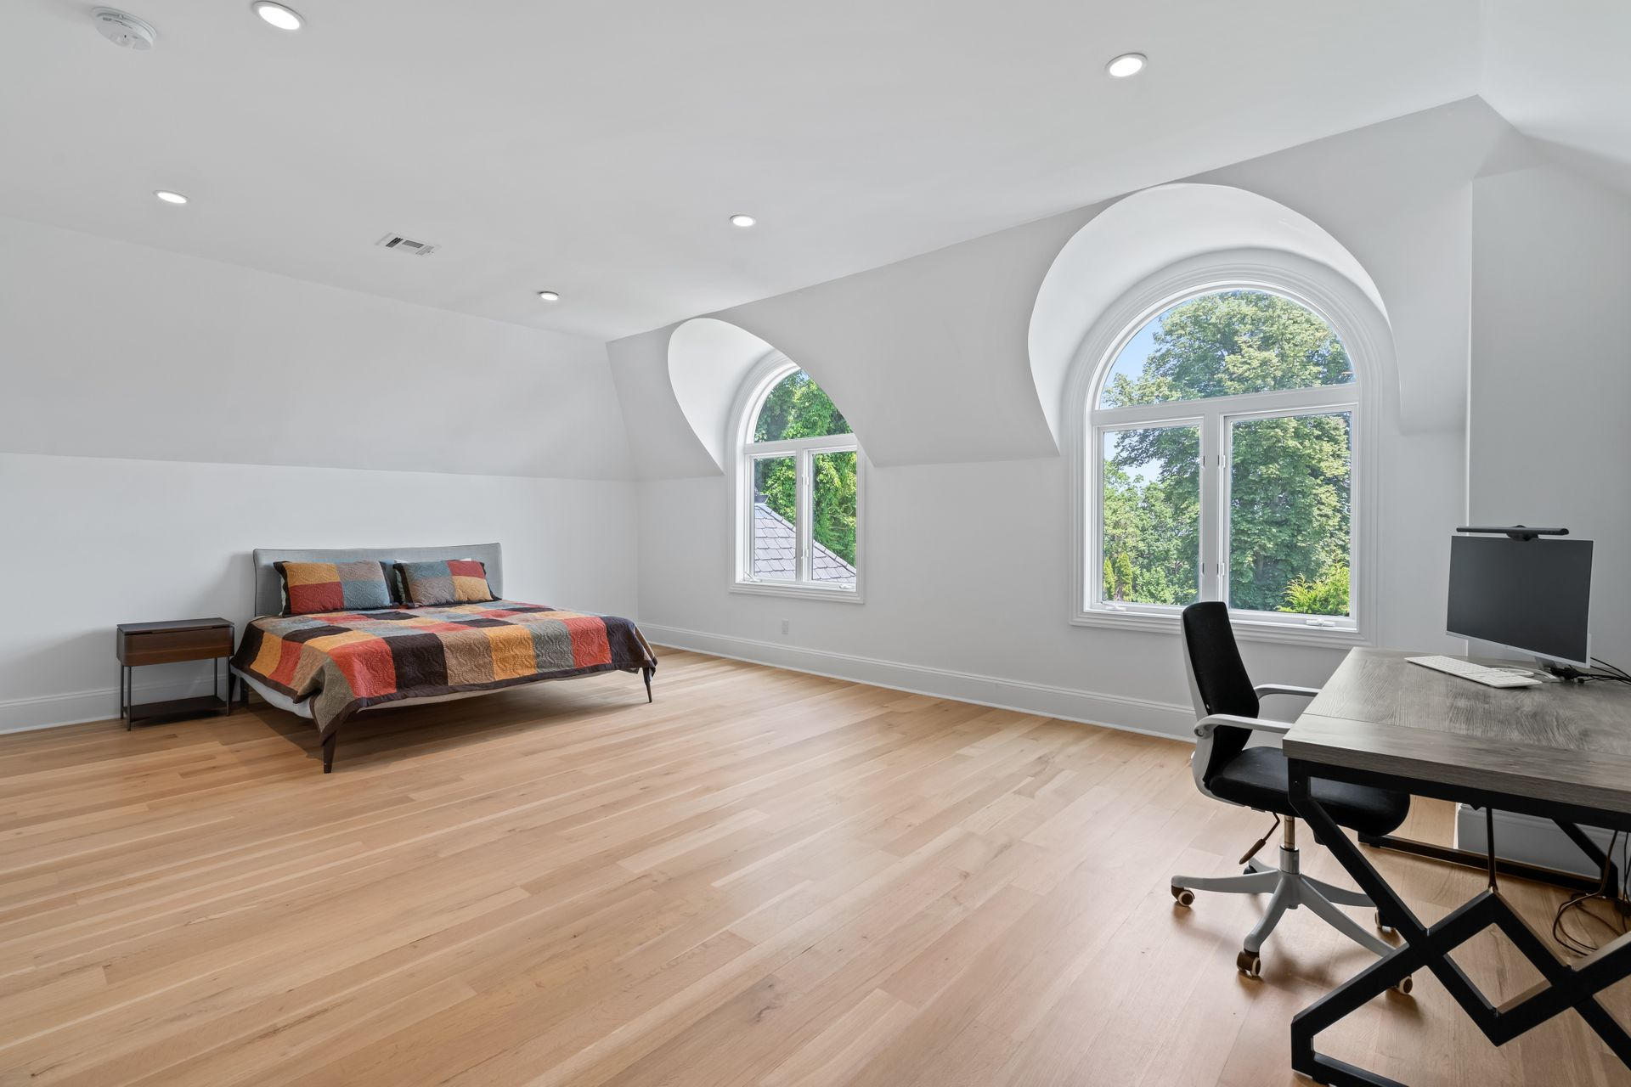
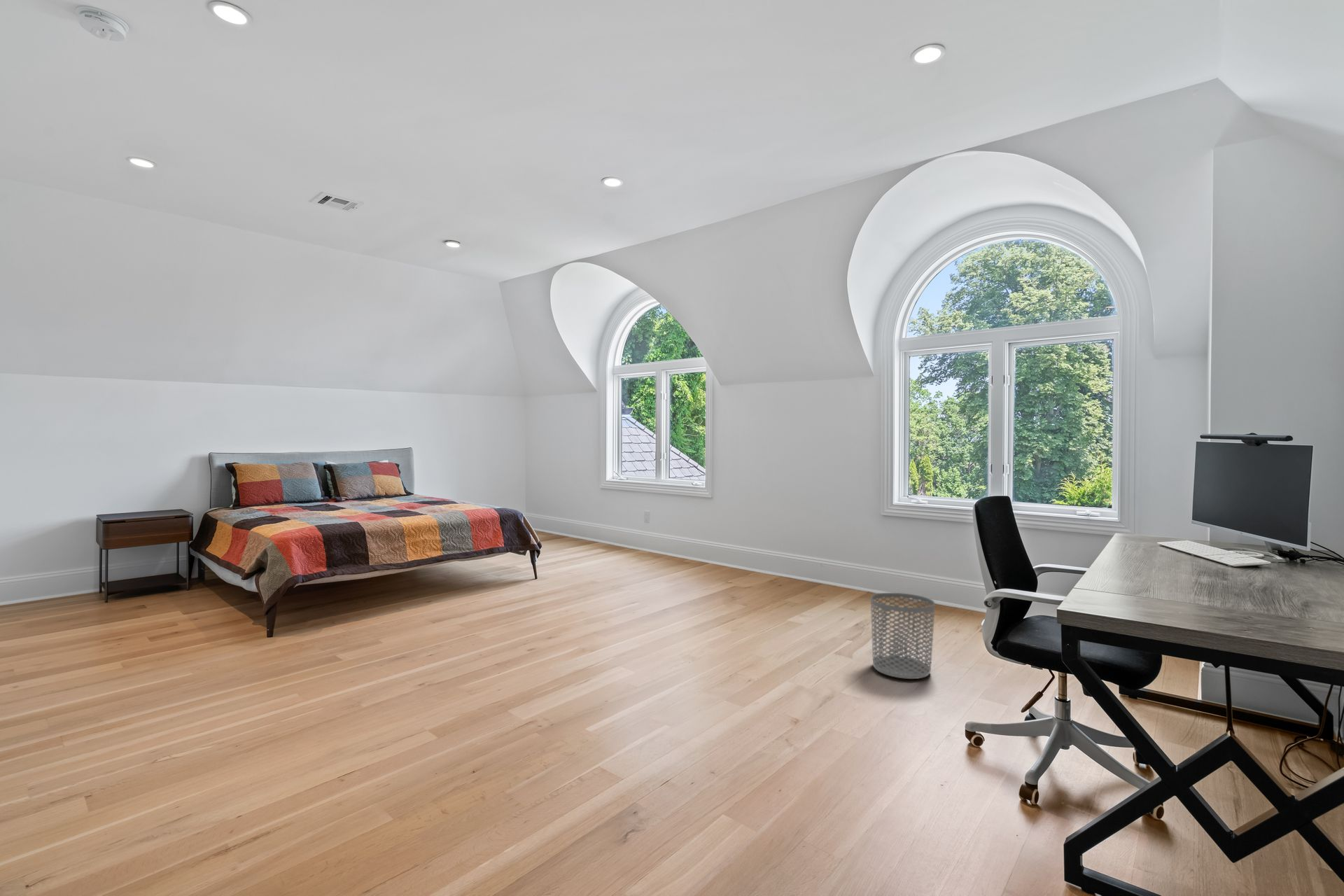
+ waste bin [870,592,936,680]
